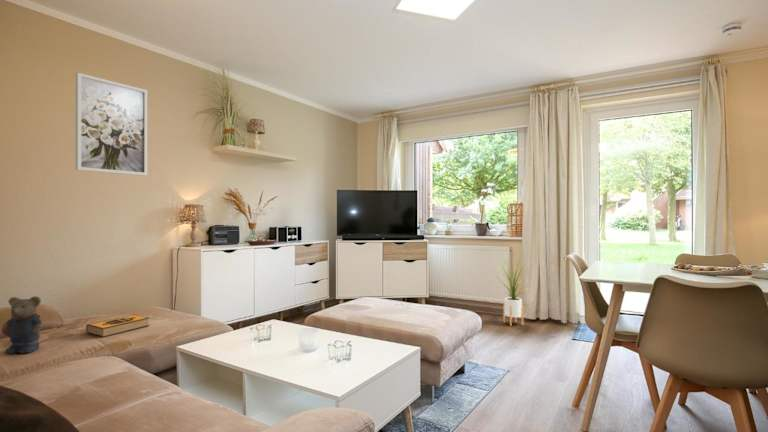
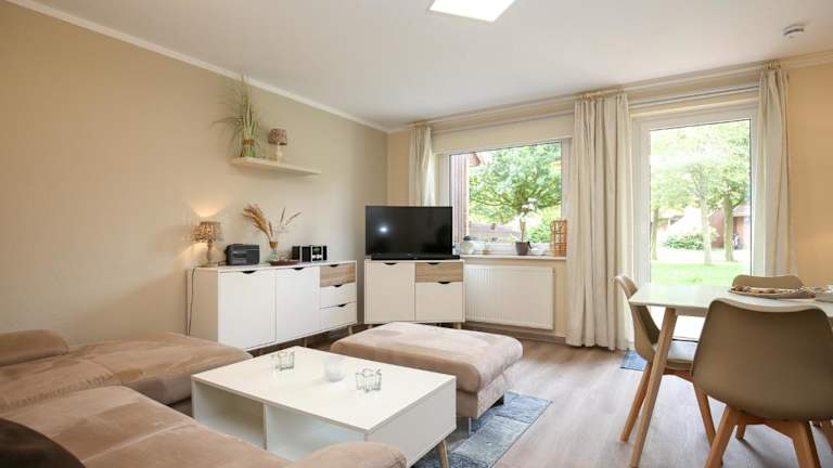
- teddy bear [0,295,43,355]
- hardback book [85,313,150,338]
- house plant [495,260,530,327]
- wall art [74,72,148,177]
